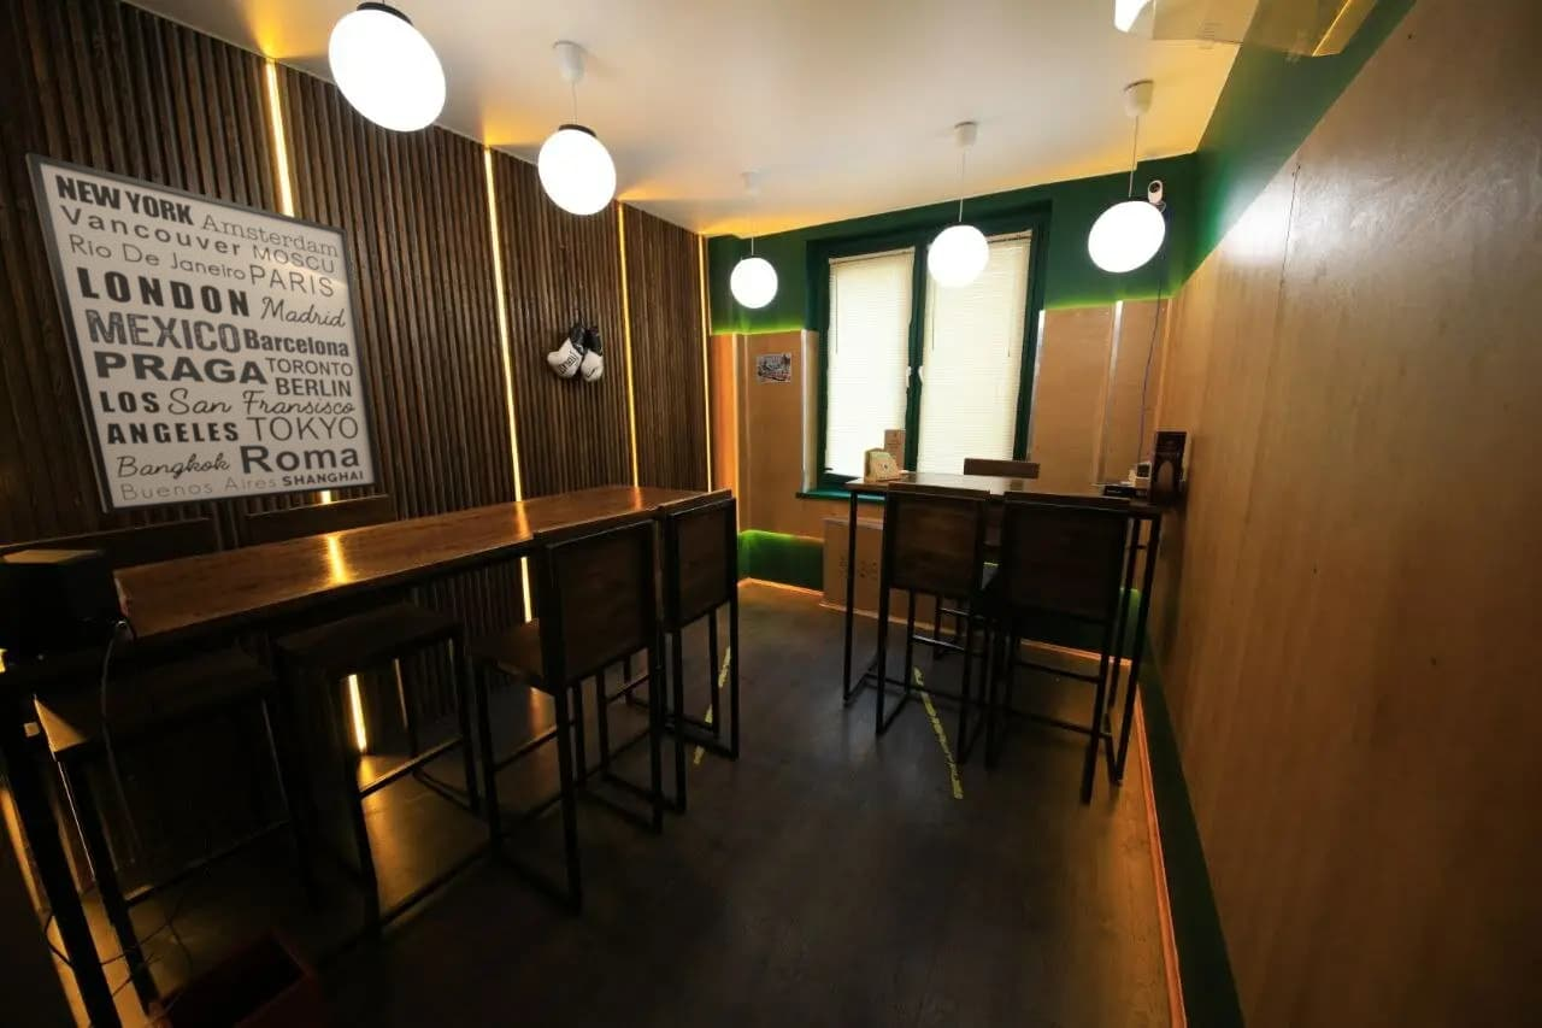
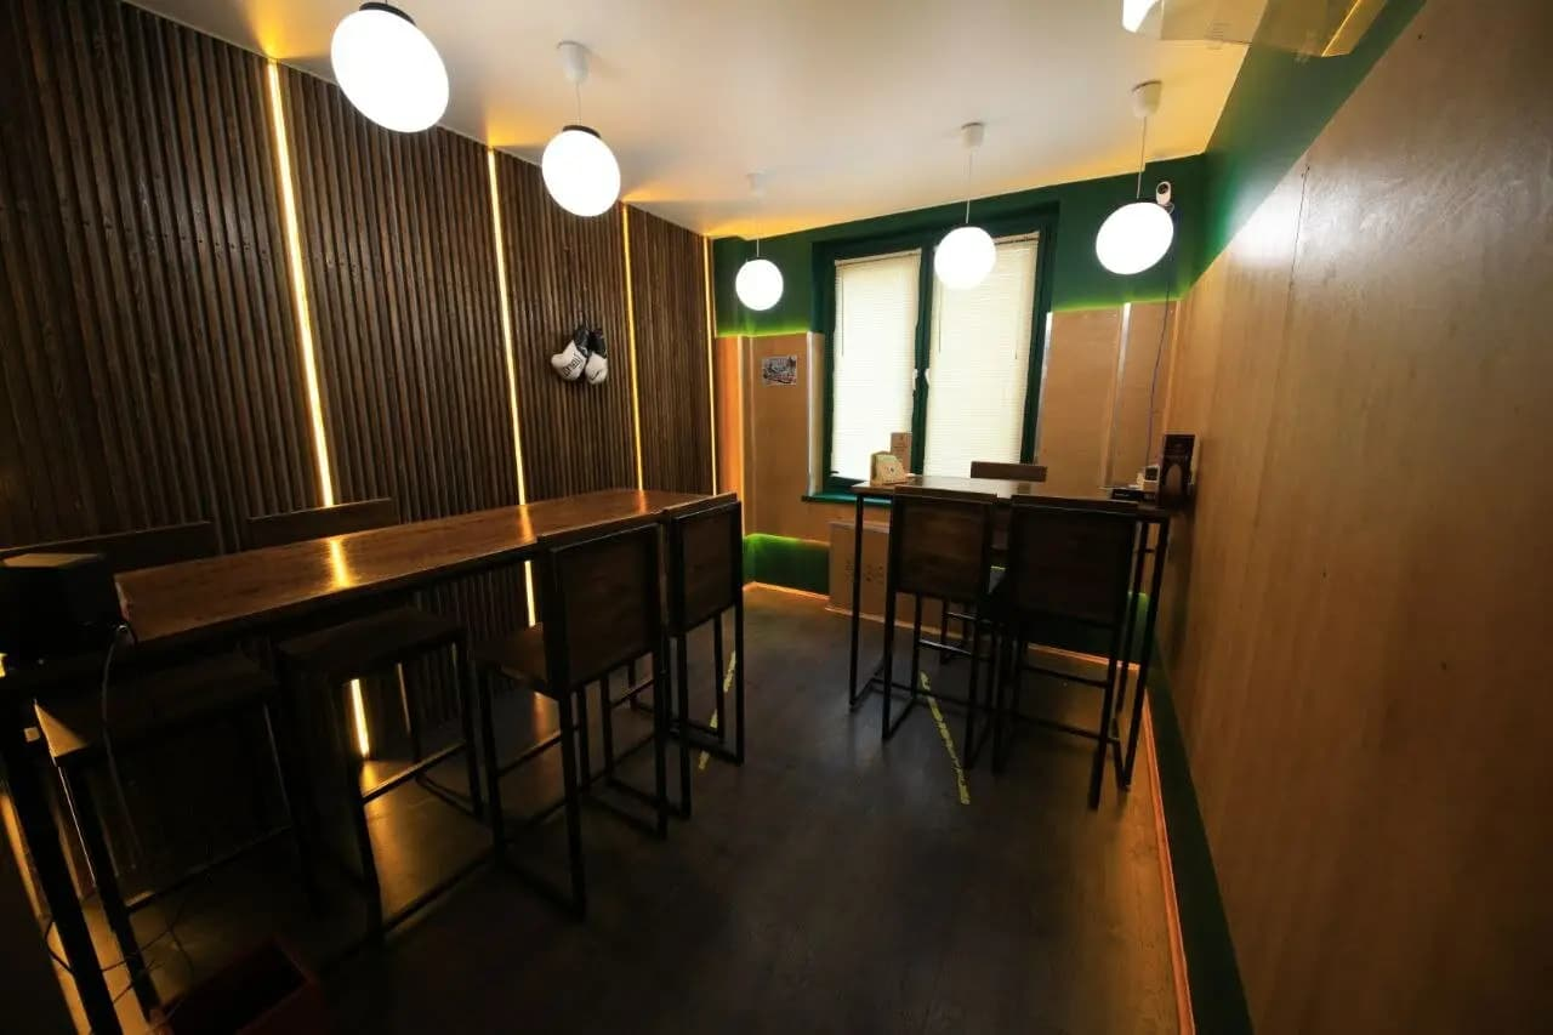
- wall art [24,151,382,515]
